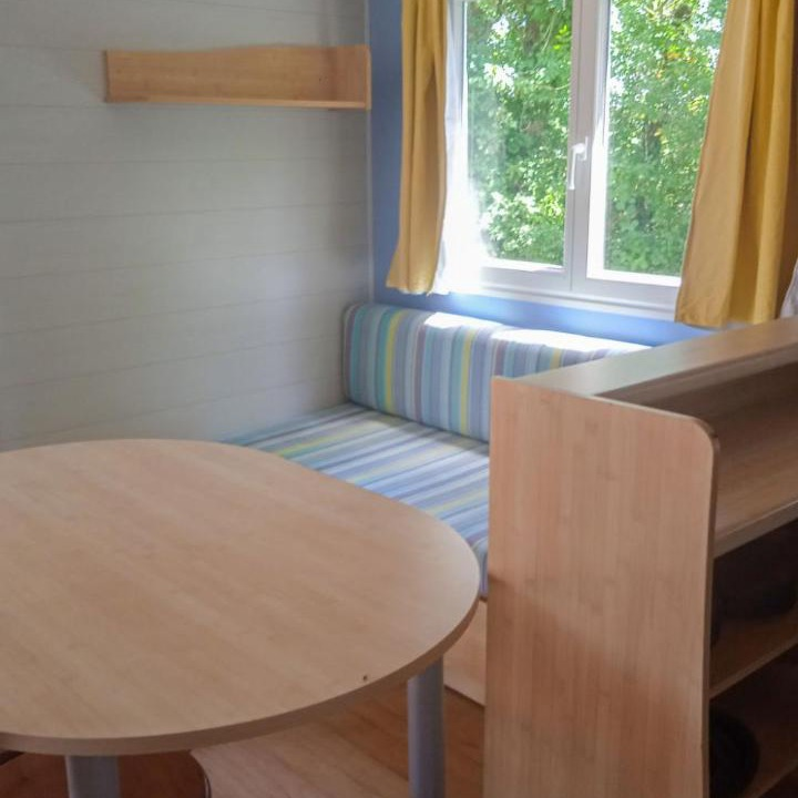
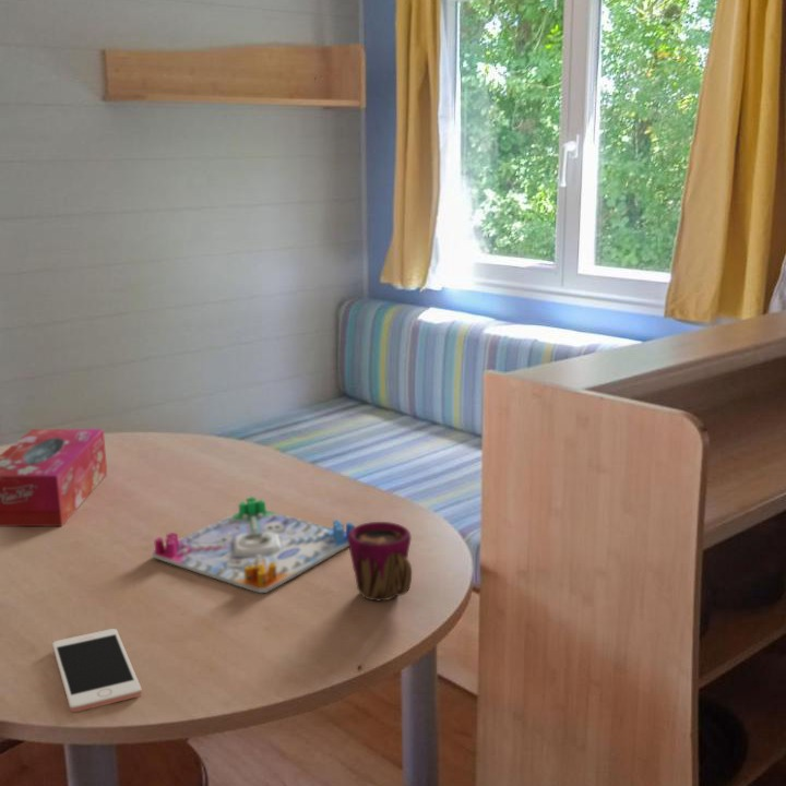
+ cell phone [51,628,143,713]
+ cup [348,521,413,602]
+ tissue box [0,428,108,527]
+ board game [151,496,356,594]
